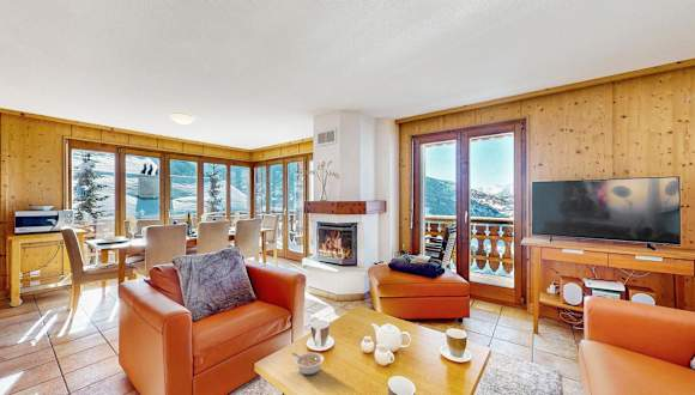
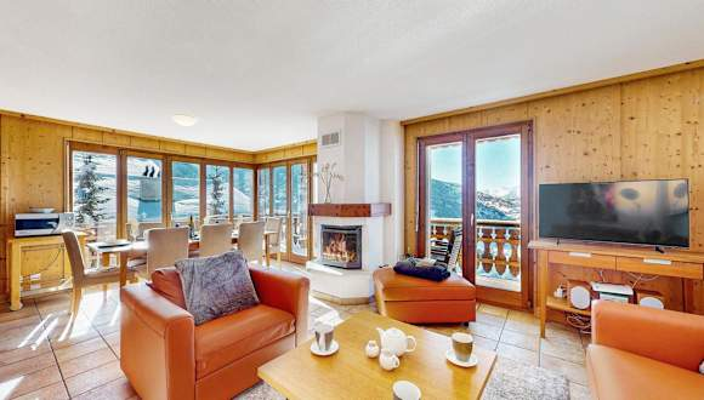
- legume [291,351,326,376]
